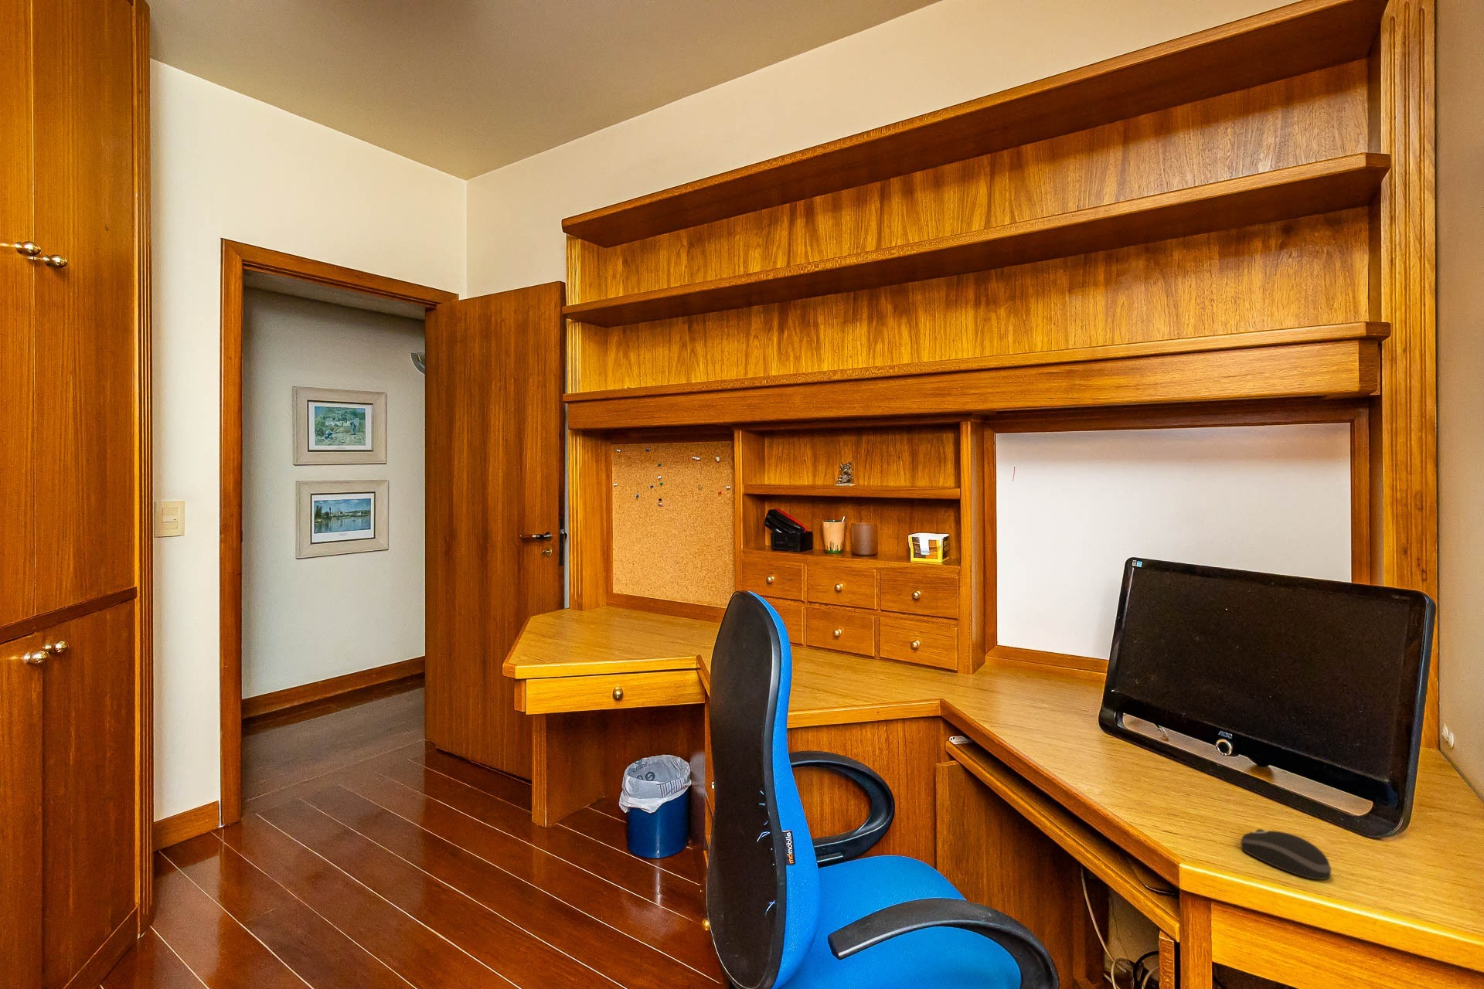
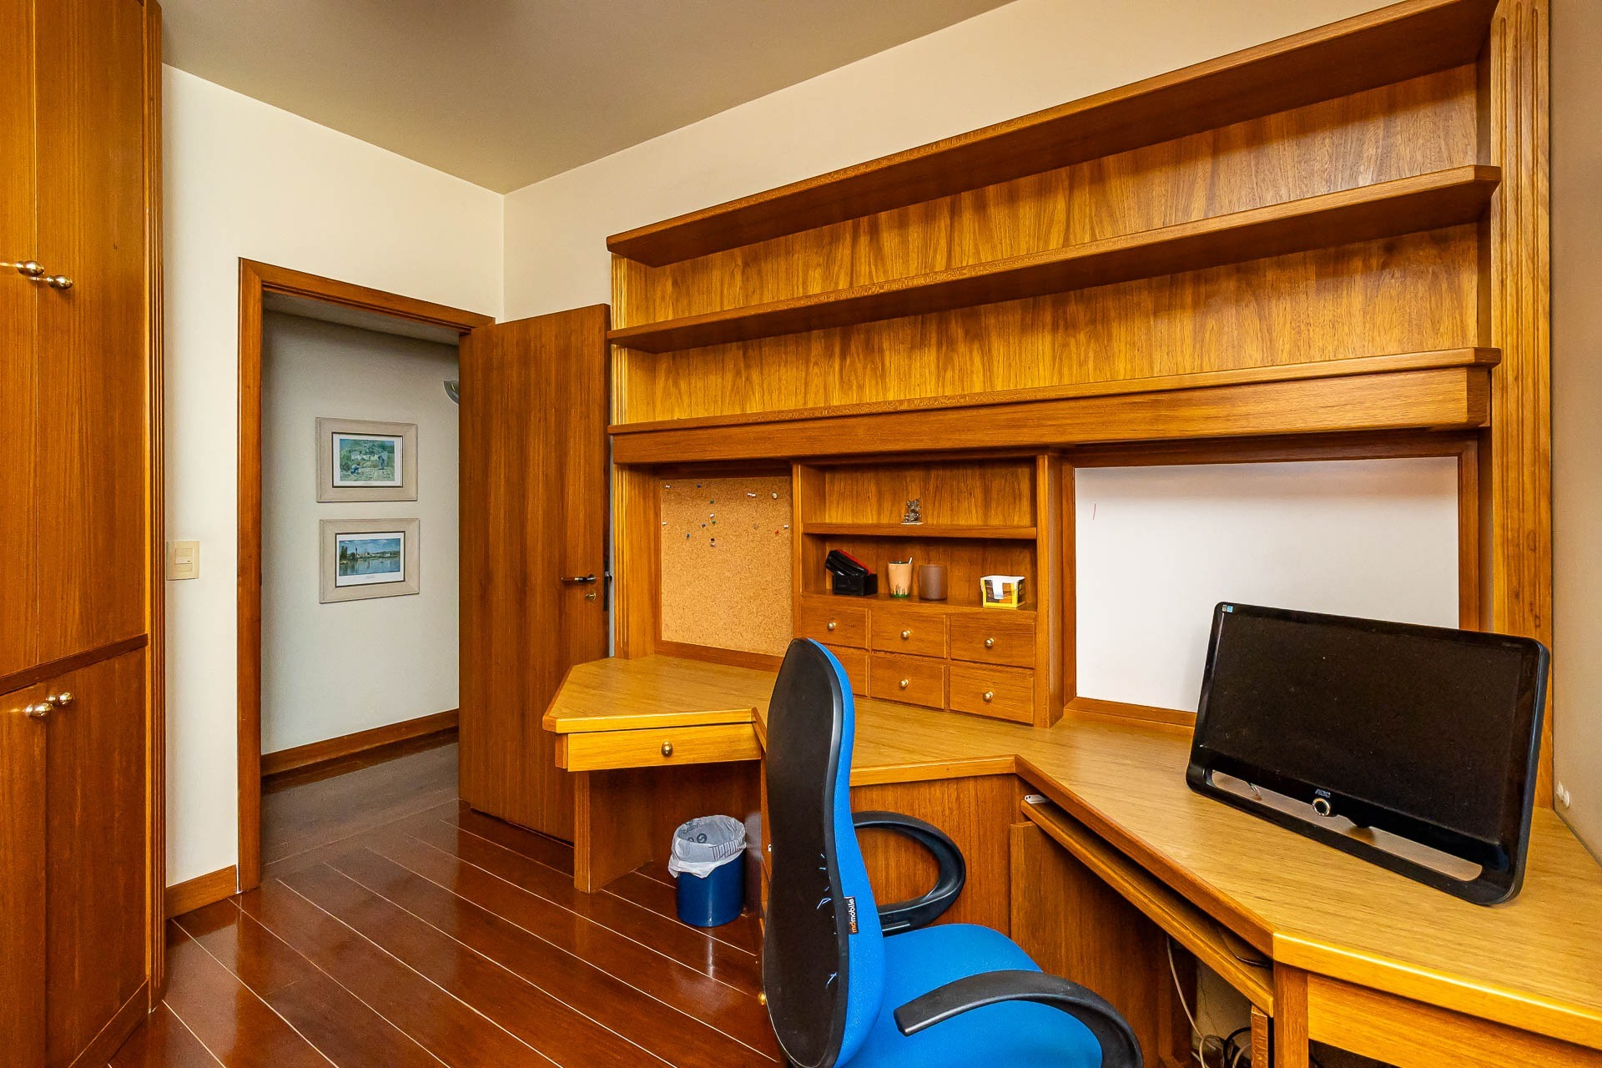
- computer mouse [1240,828,1332,881]
